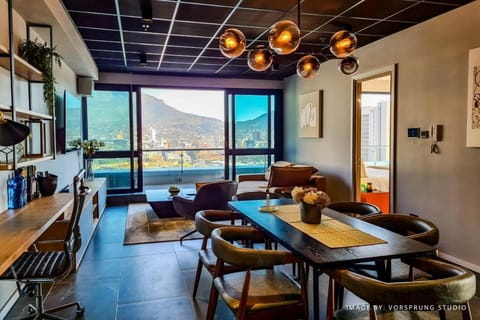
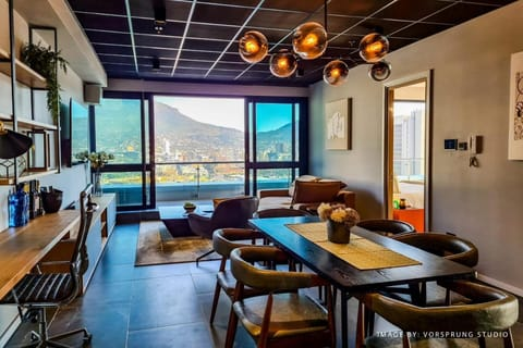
- candle holder [257,195,280,213]
